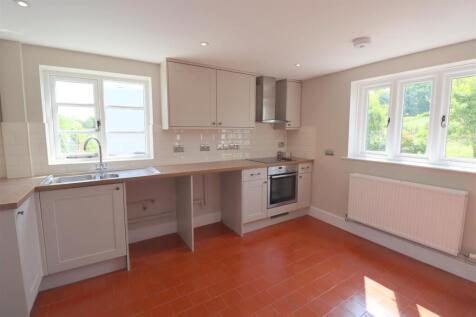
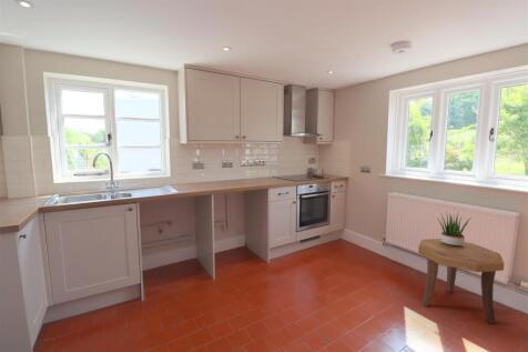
+ potted plant [437,210,473,247]
+ side table [417,238,506,325]
